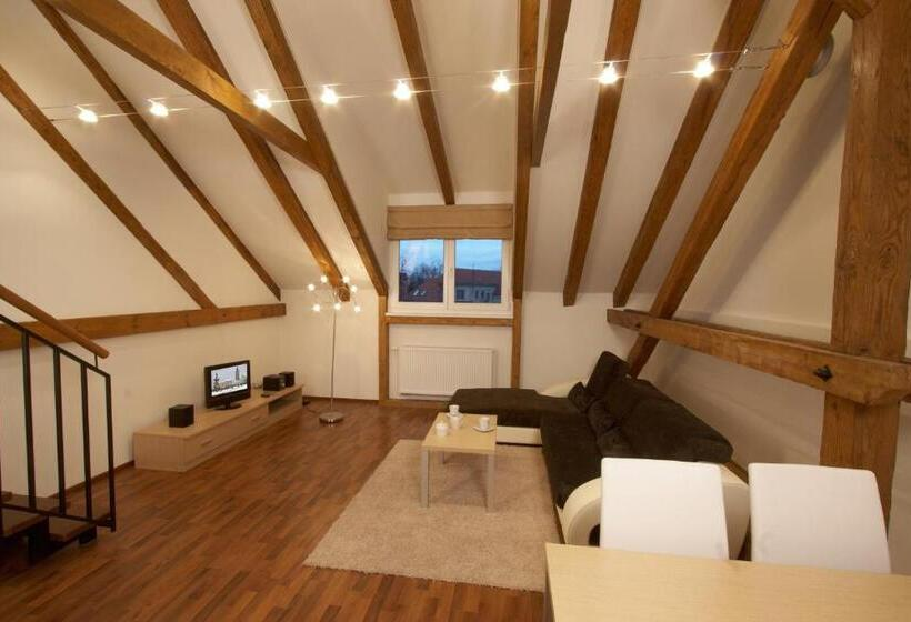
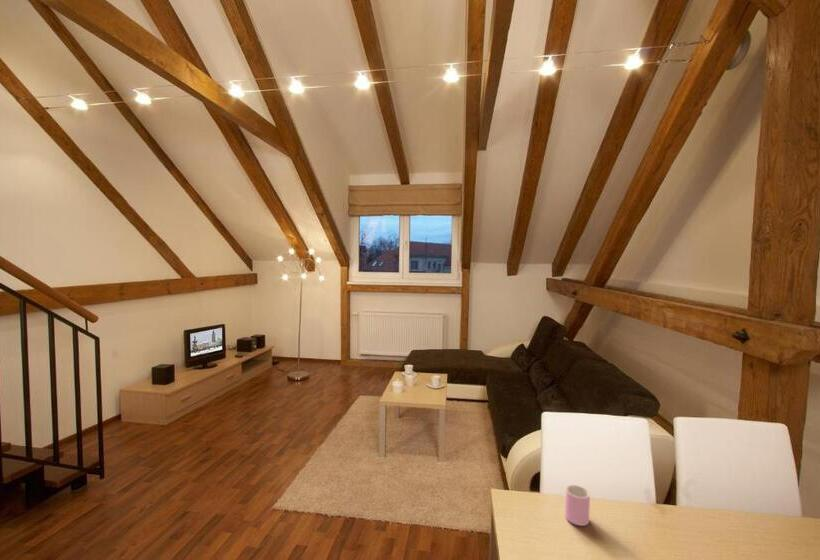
+ cup [564,484,591,527]
